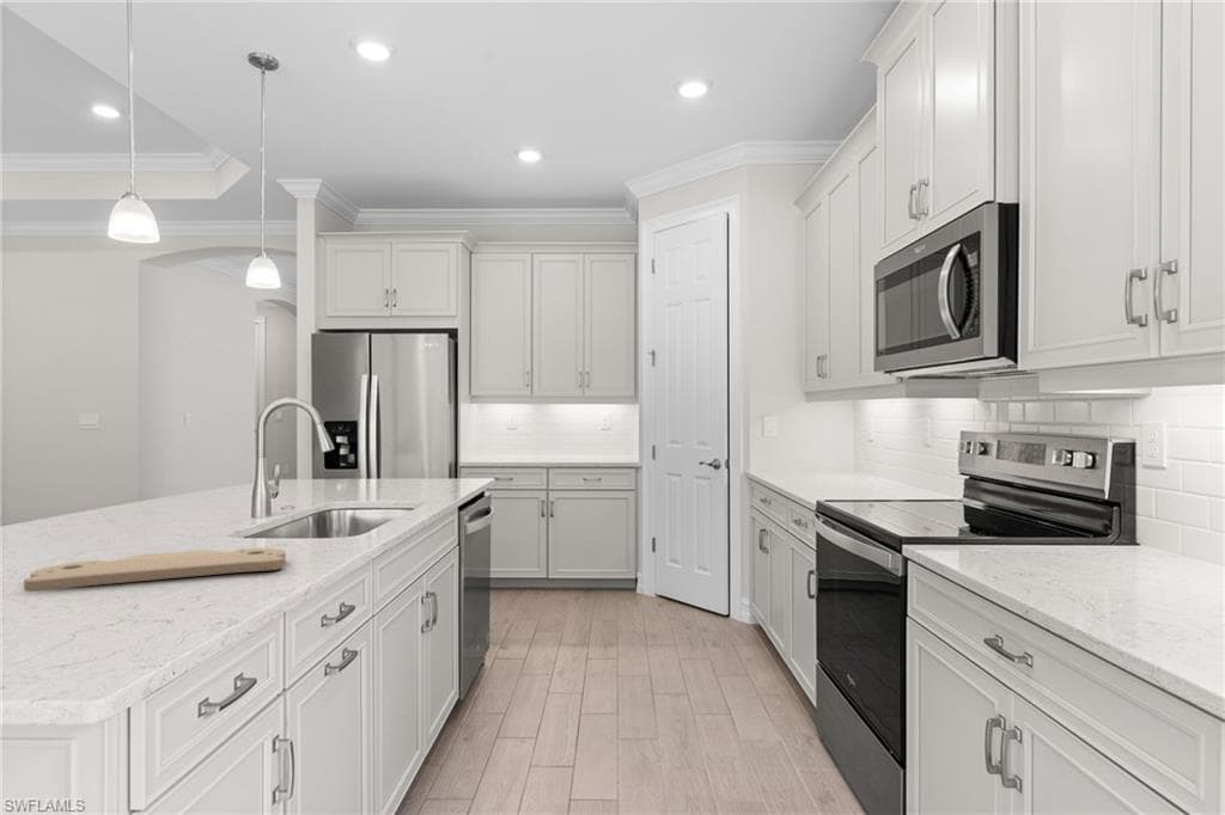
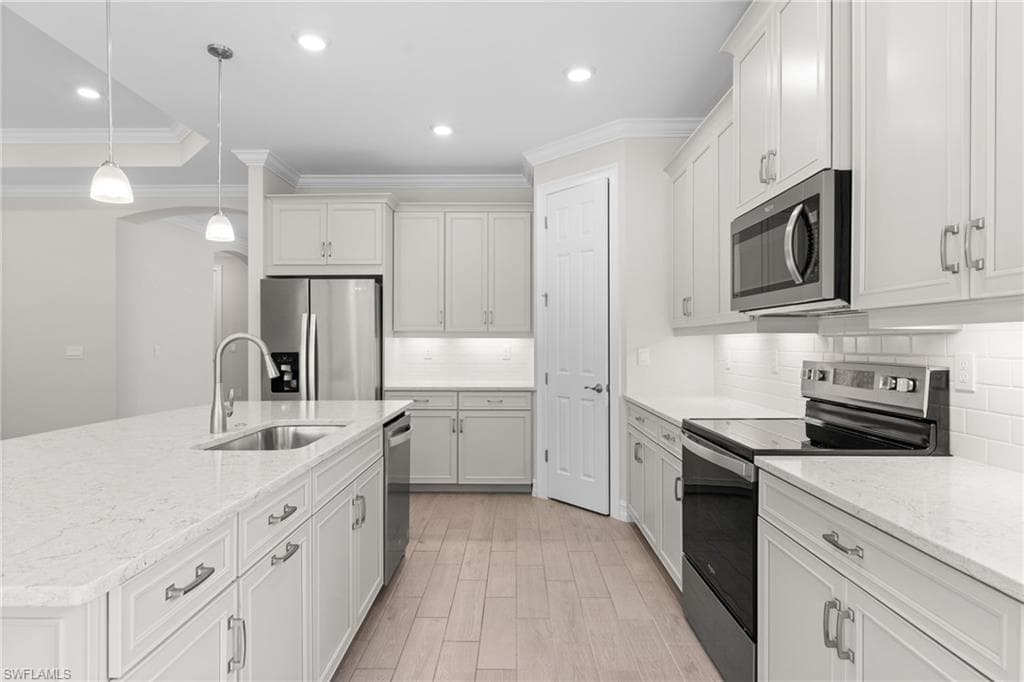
- cutting board [23,546,287,593]
